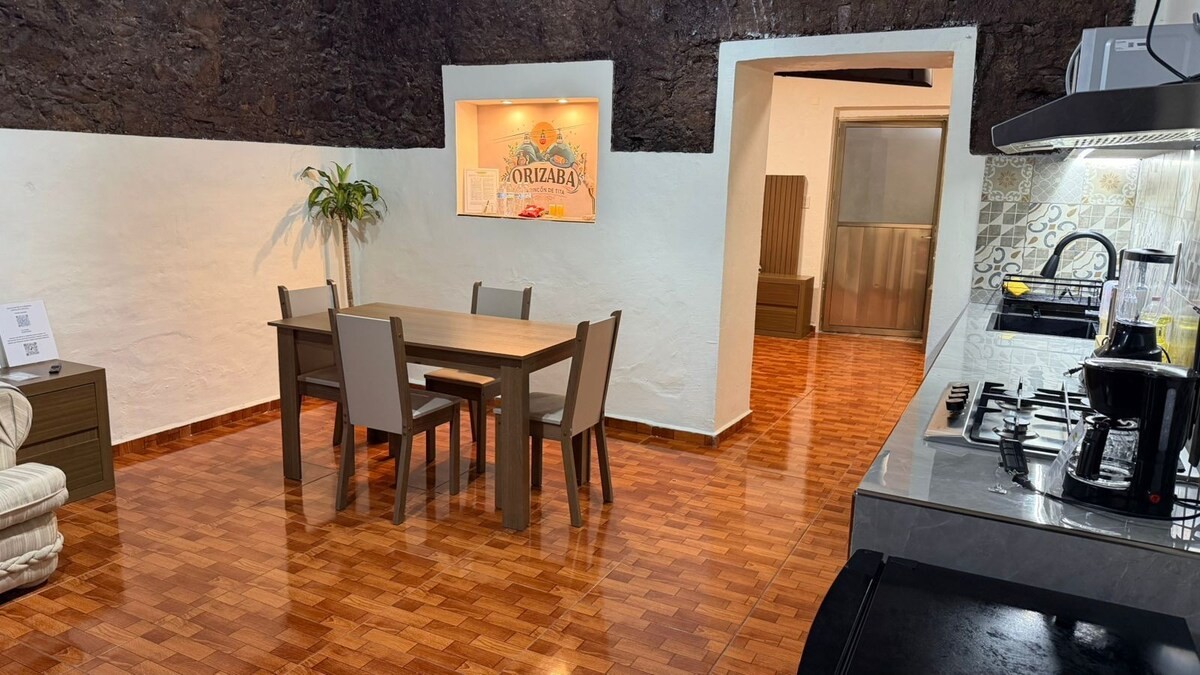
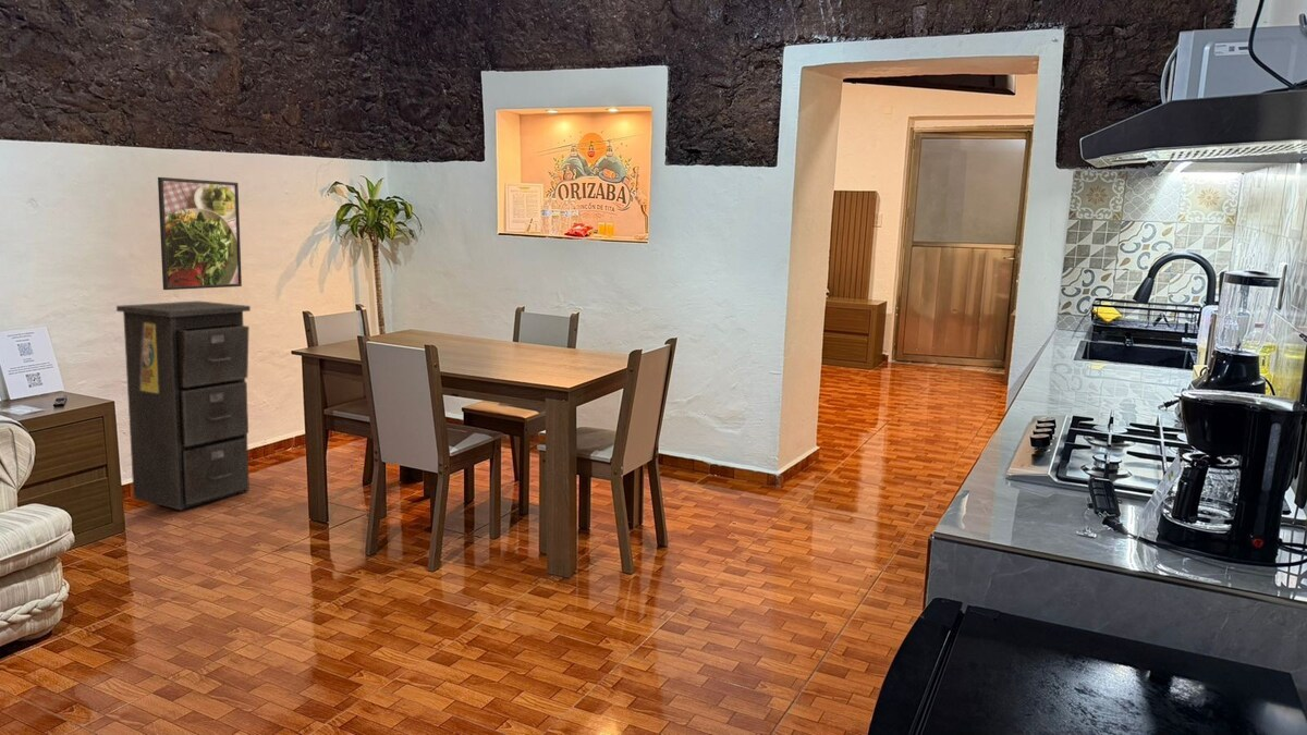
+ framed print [157,176,243,291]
+ filing cabinet [115,299,252,511]
